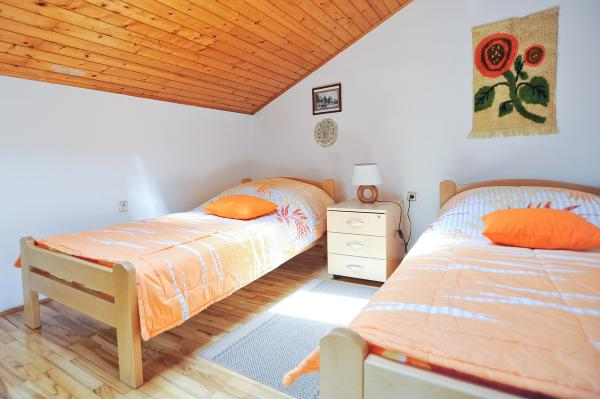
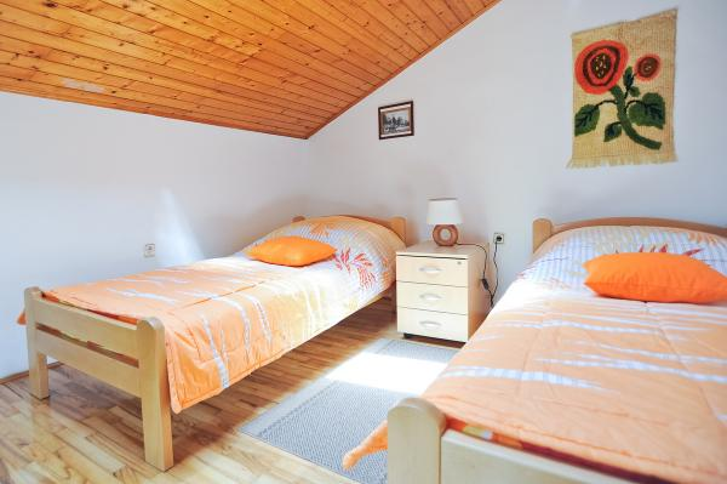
- decorative plate [313,117,339,148]
